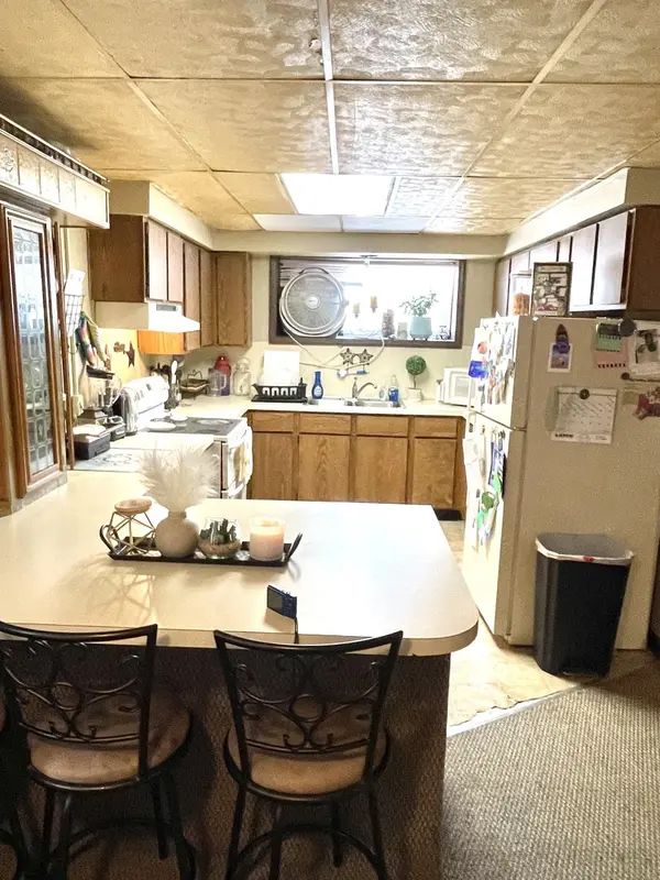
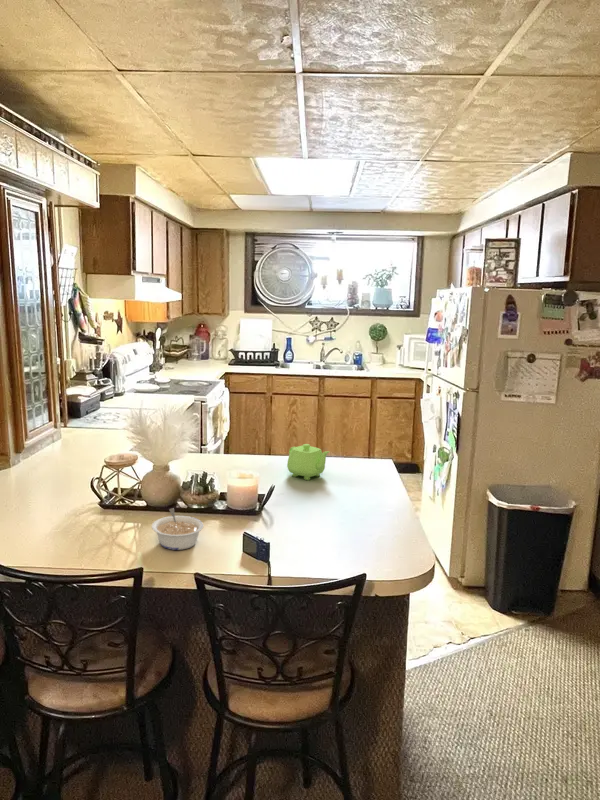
+ teapot [286,443,331,481]
+ legume [150,507,204,551]
